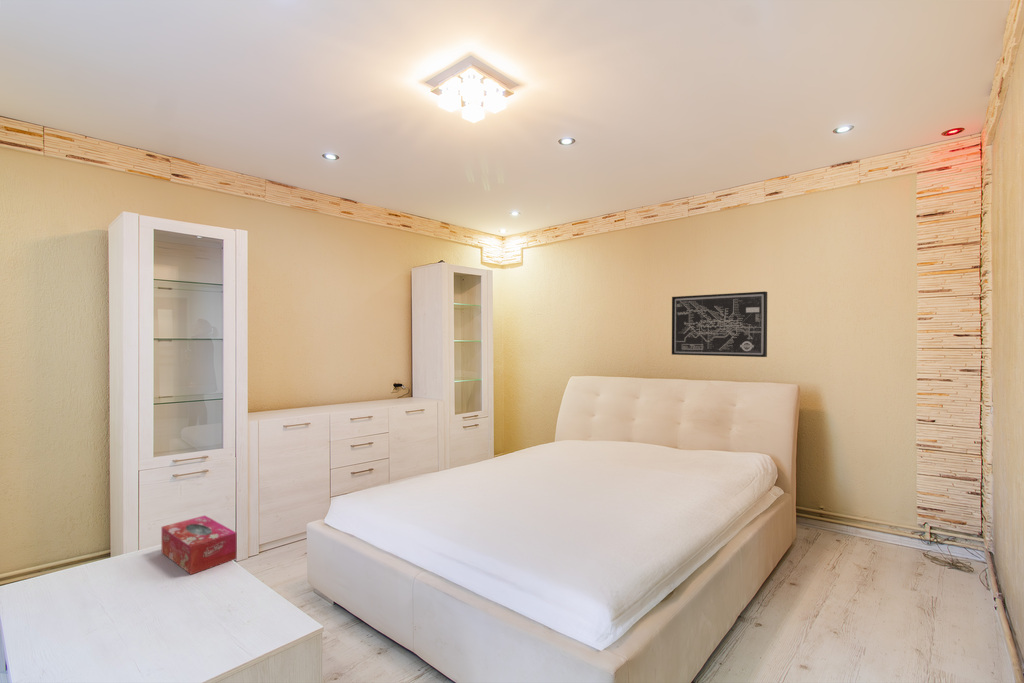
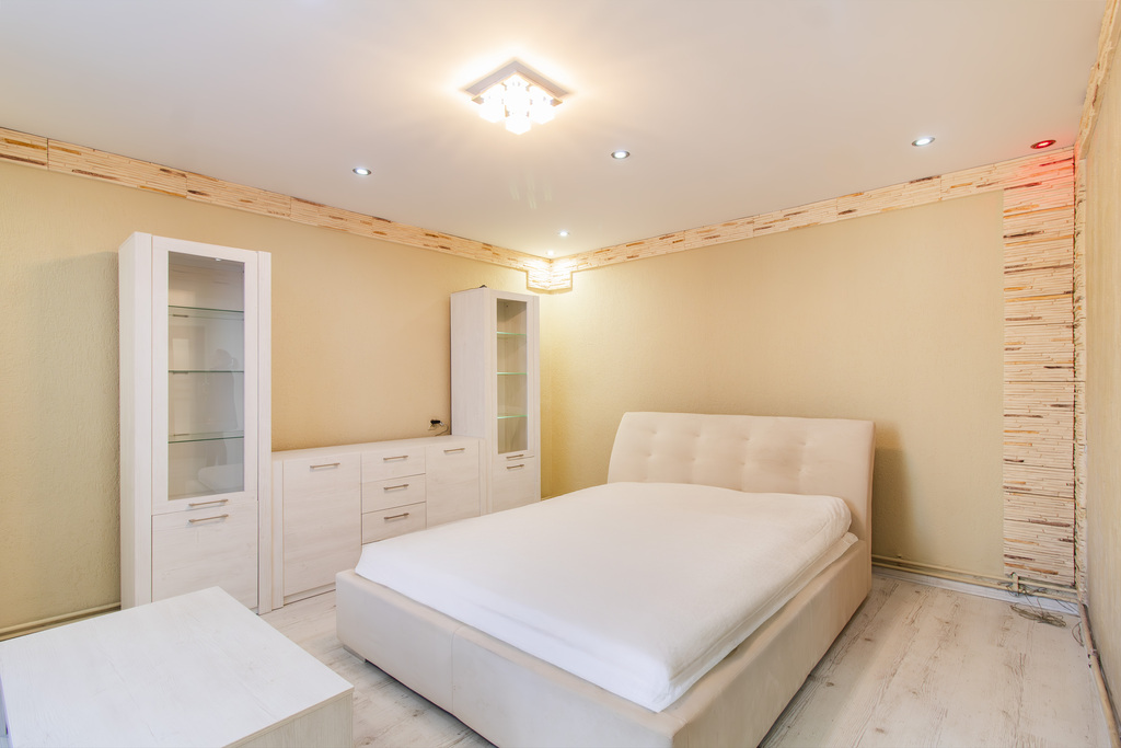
- wall art [671,291,768,358]
- tissue box [161,514,237,575]
